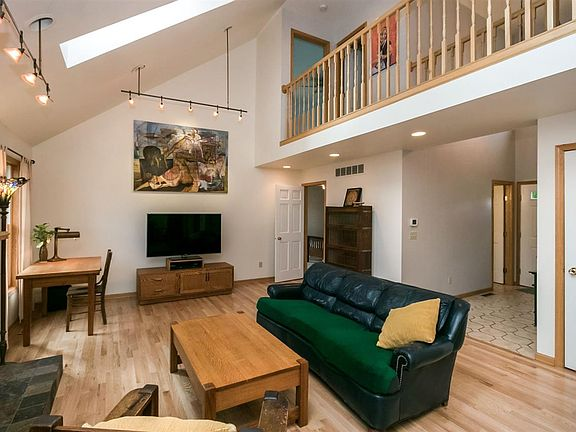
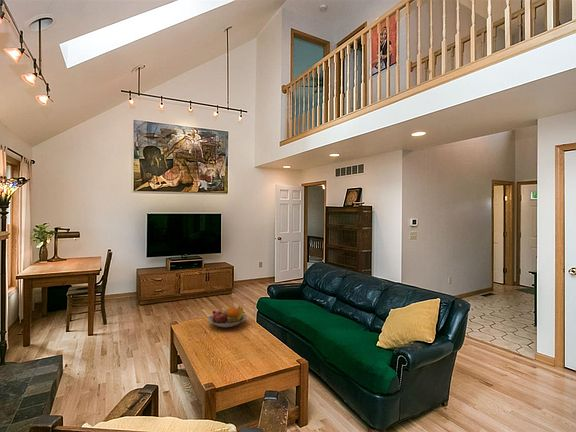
+ fruit bowl [207,305,248,328]
